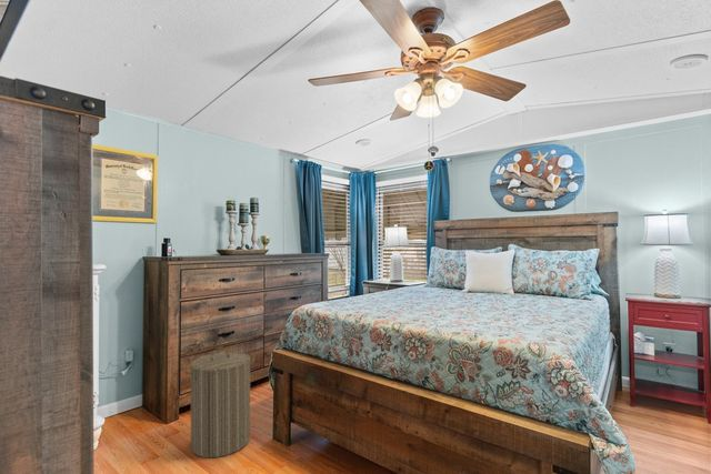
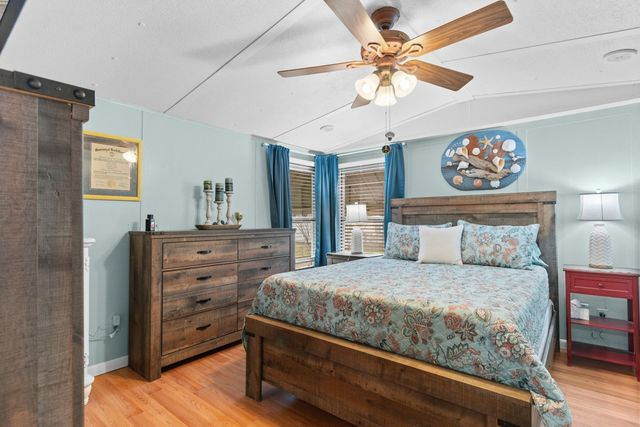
- laundry hamper [182,345,256,458]
